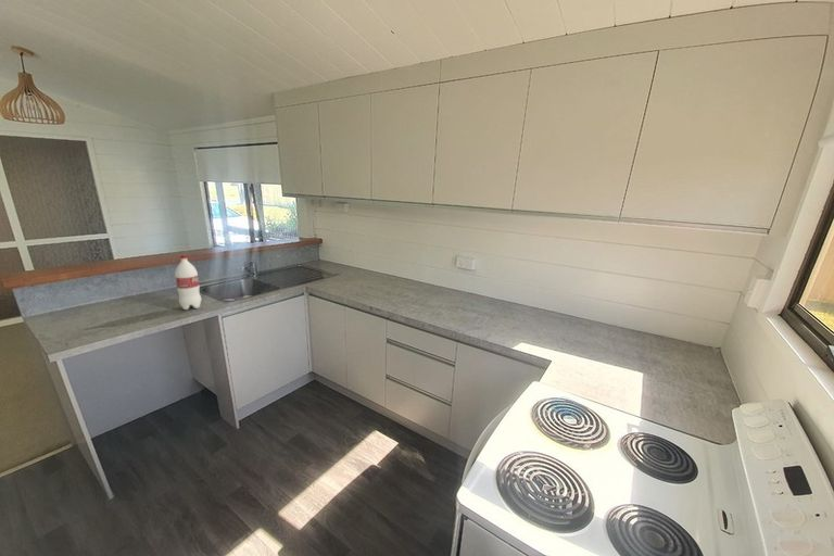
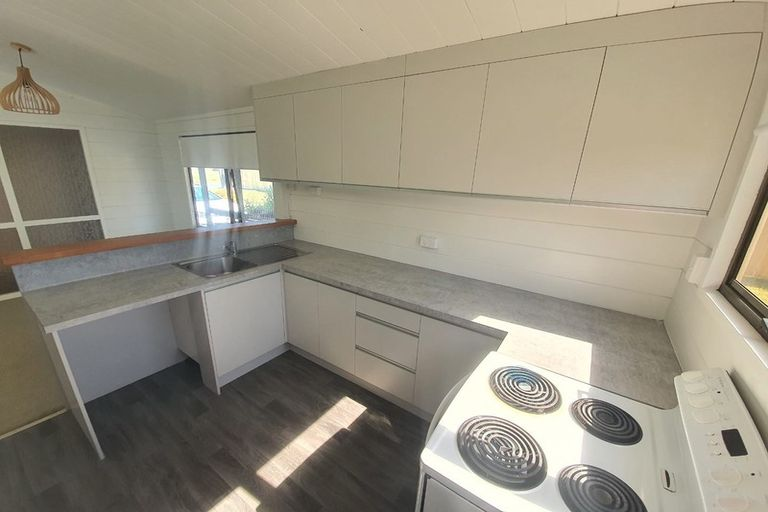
- bottle [174,254,202,311]
